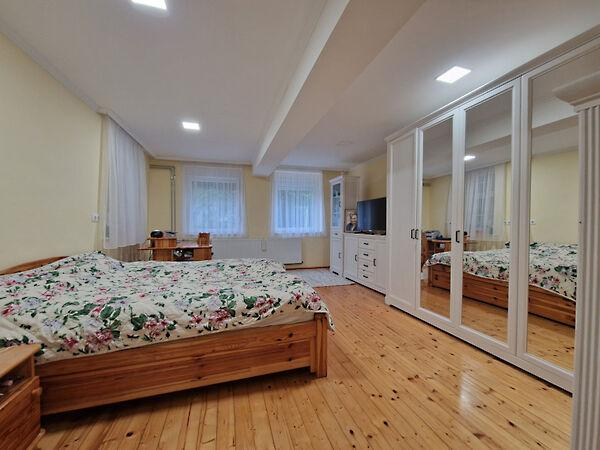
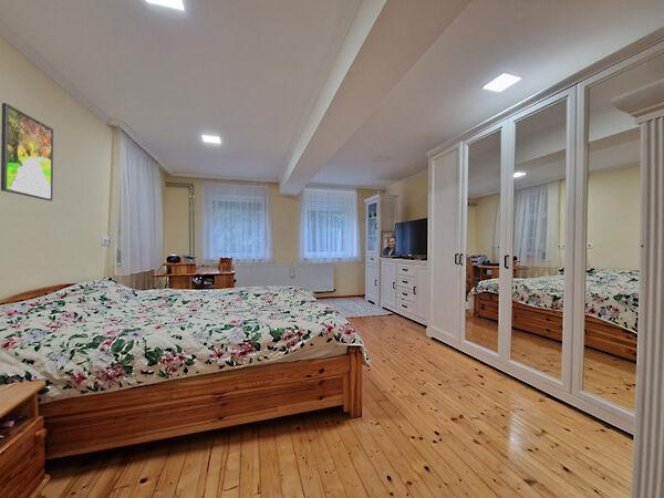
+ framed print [0,102,54,203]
